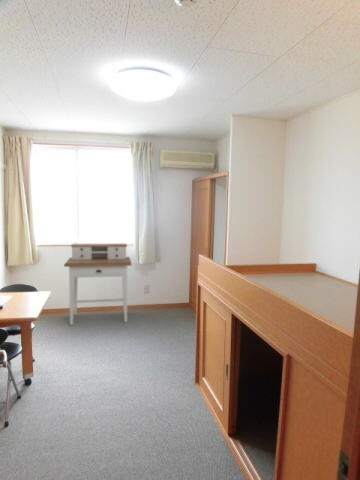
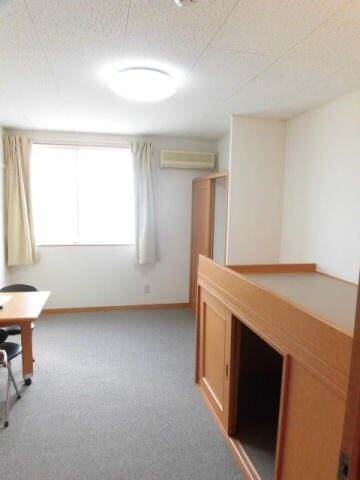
- desk [63,243,133,326]
